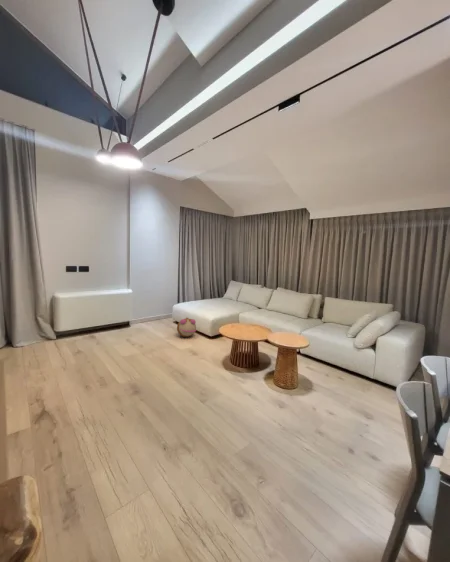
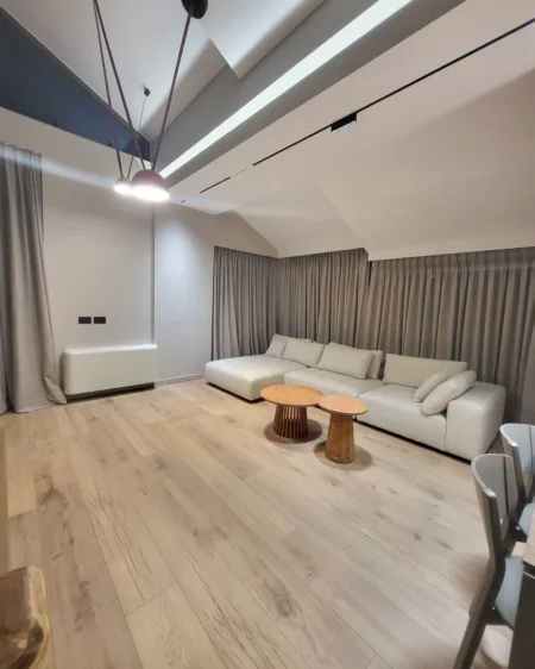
- plush toy [176,317,197,338]
